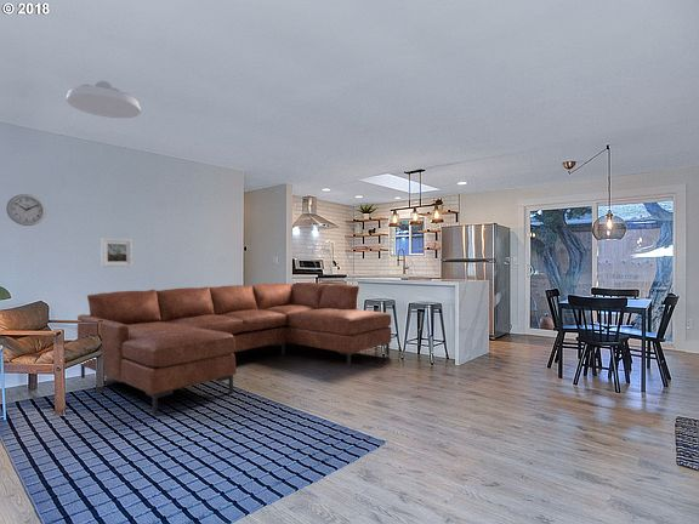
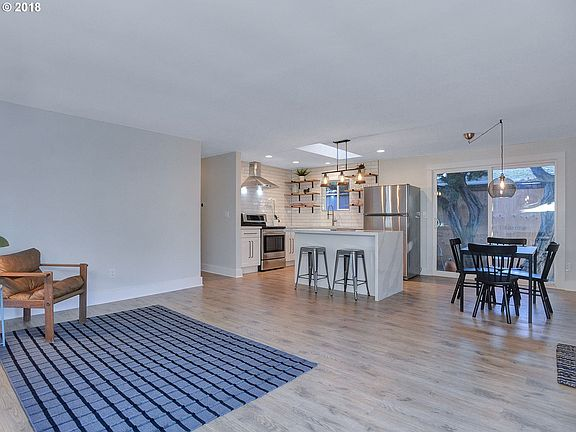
- wall clock [5,193,47,227]
- ceiling light [66,80,142,119]
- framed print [101,237,133,268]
- sofa [76,281,392,416]
